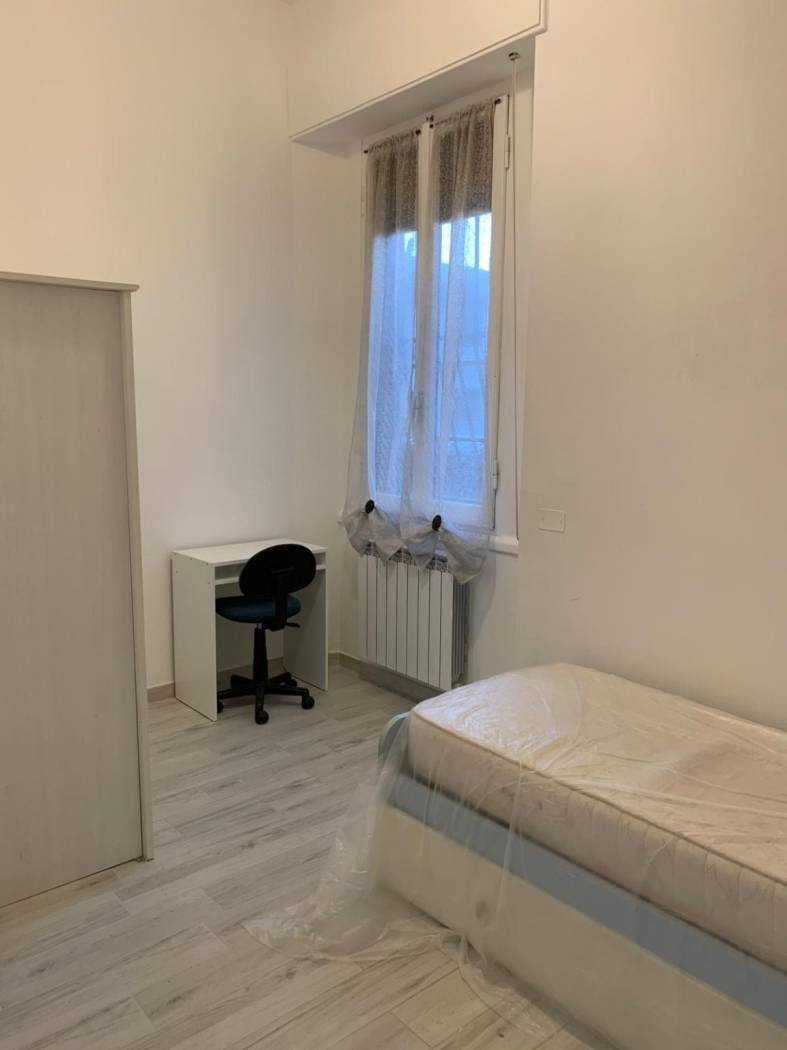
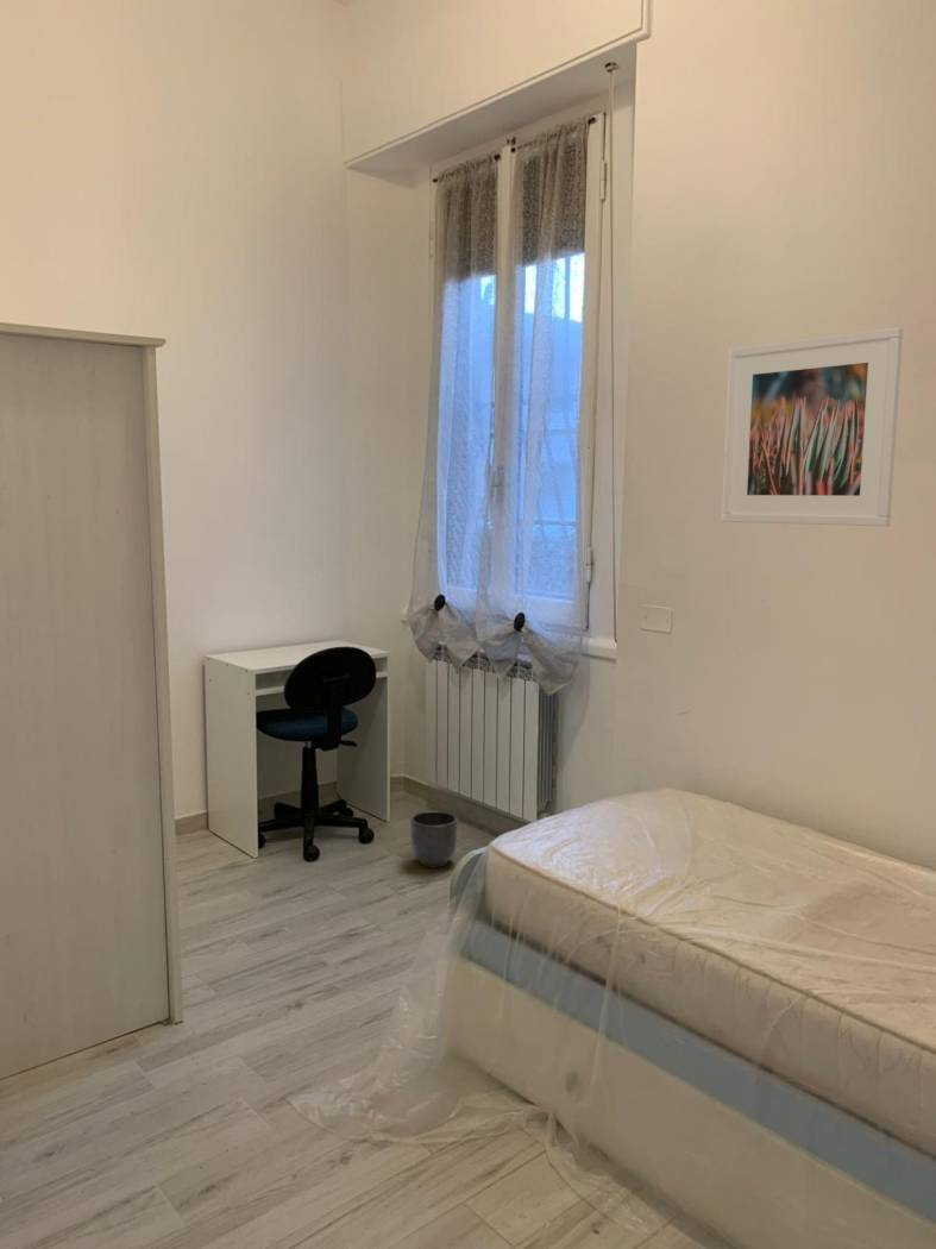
+ planter [409,810,459,868]
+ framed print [721,326,904,527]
